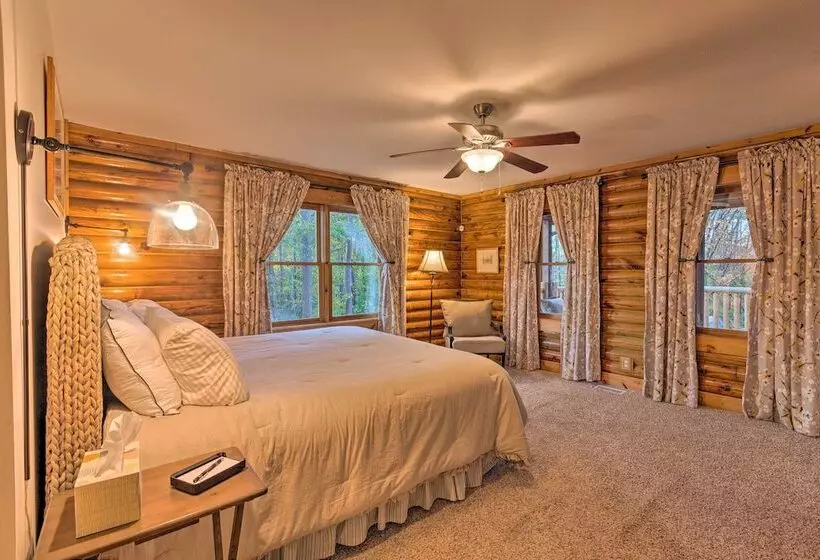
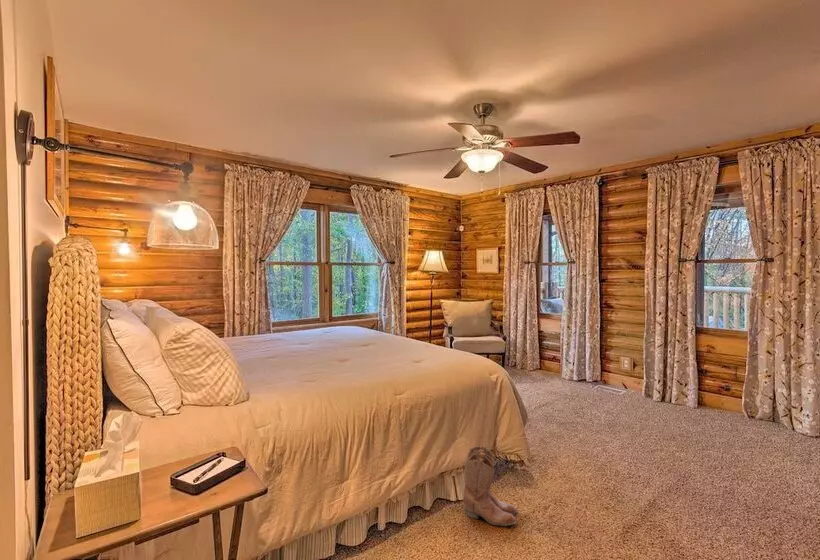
+ boots [462,444,518,527]
